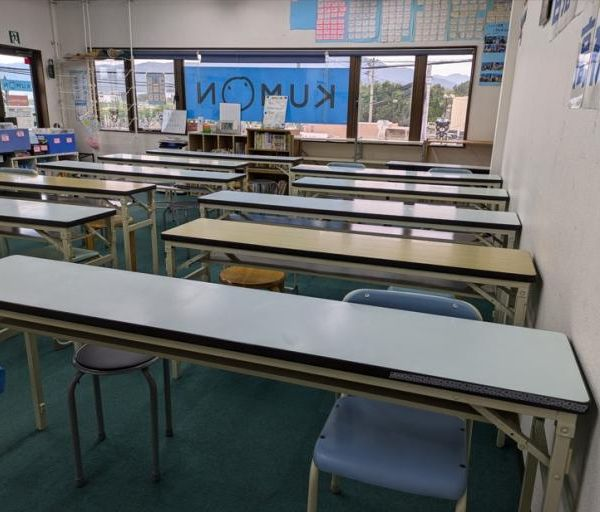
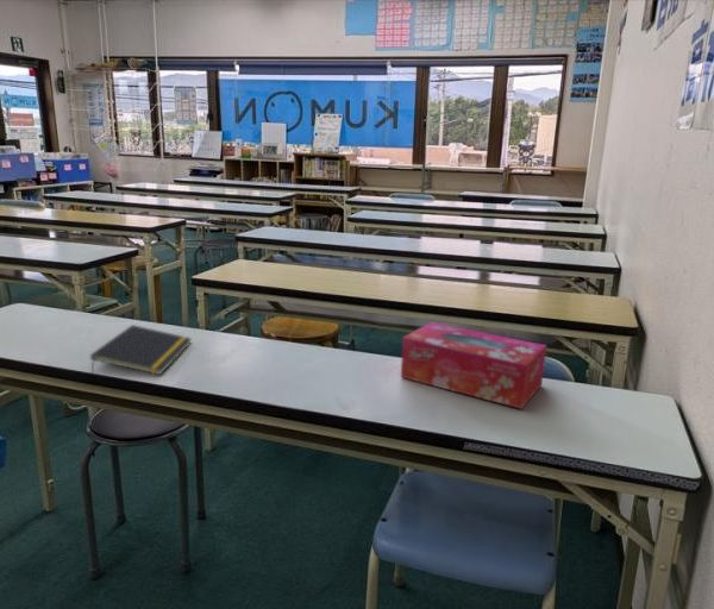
+ notepad [89,324,193,376]
+ tissue box [400,321,547,410]
